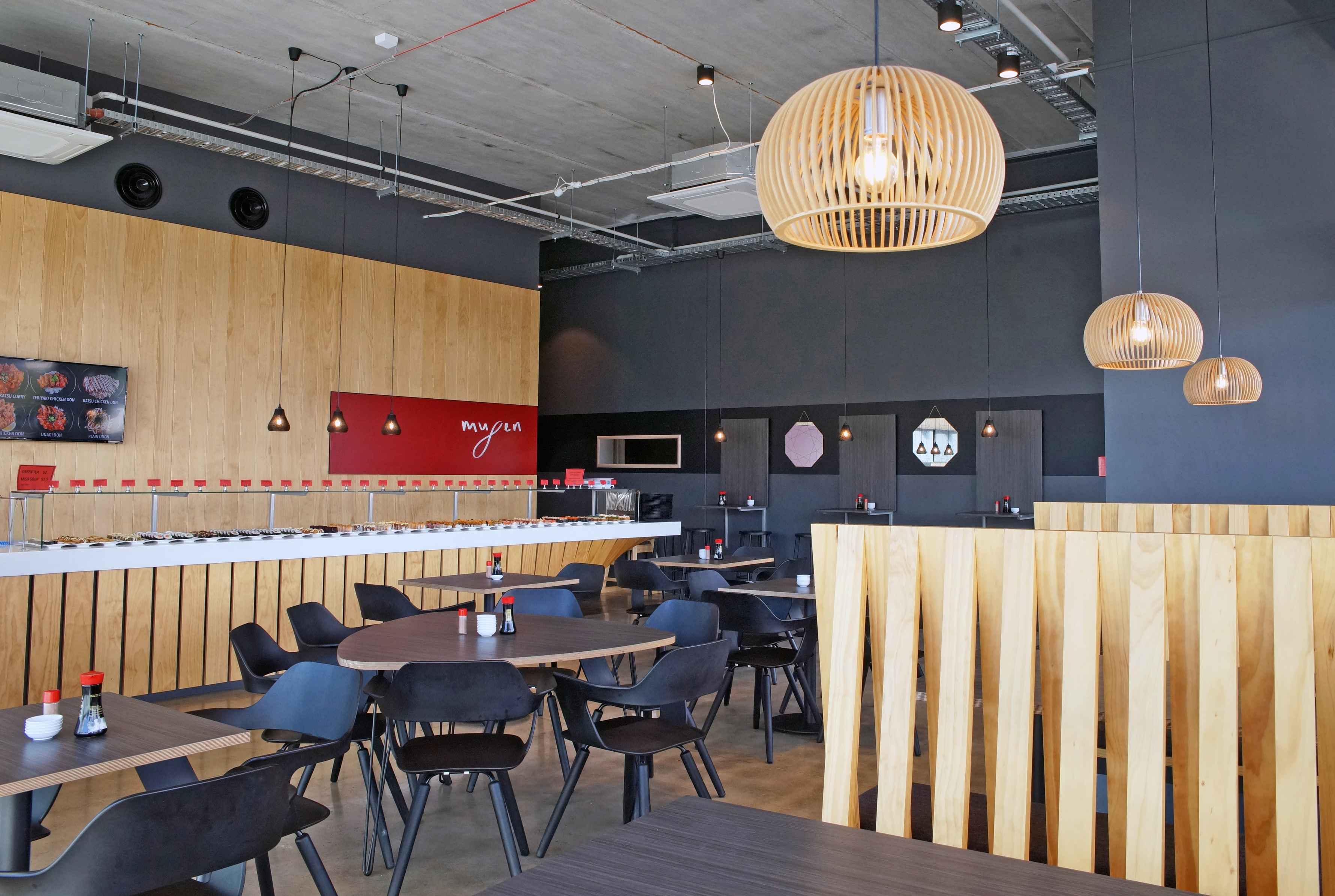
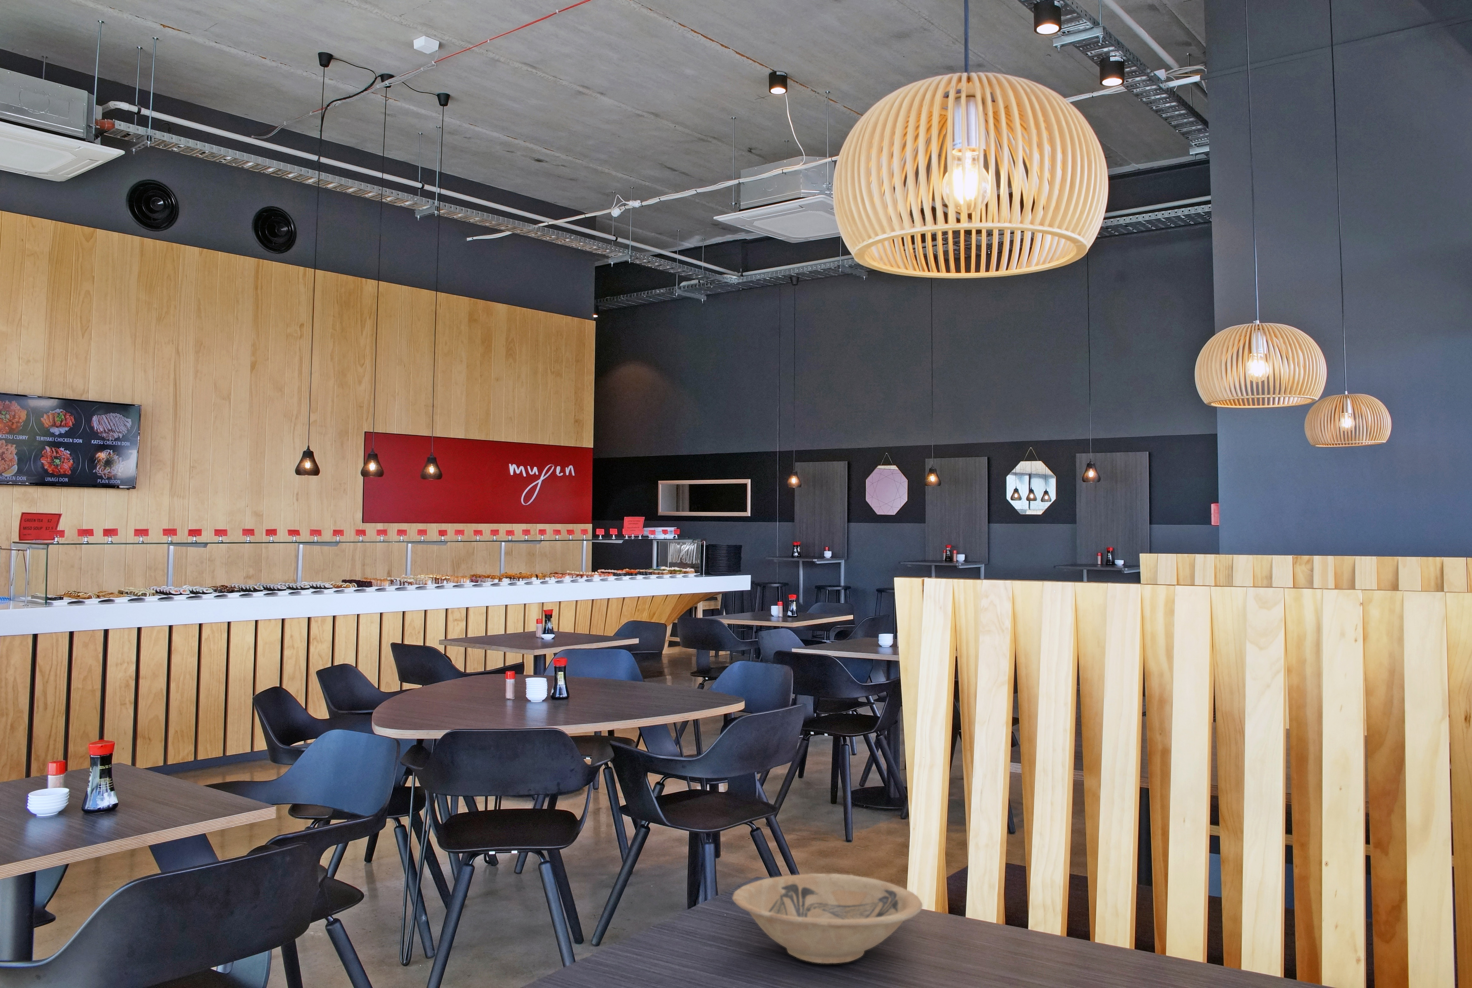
+ bowl [732,873,923,964]
